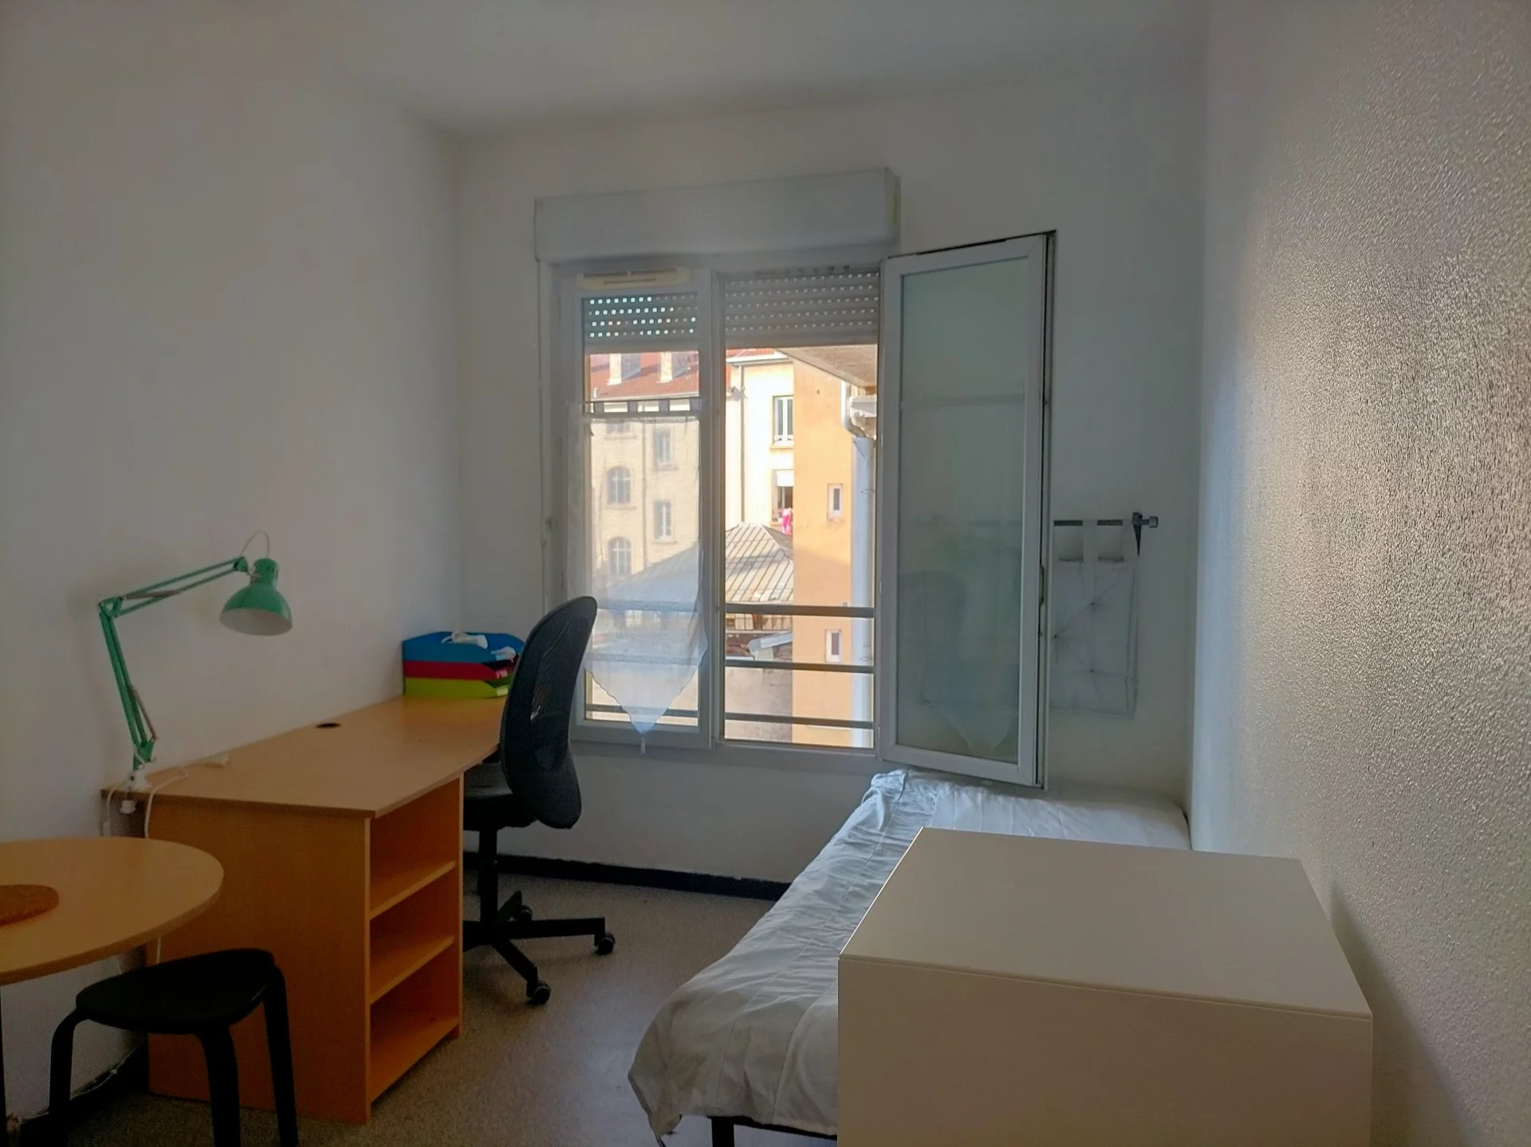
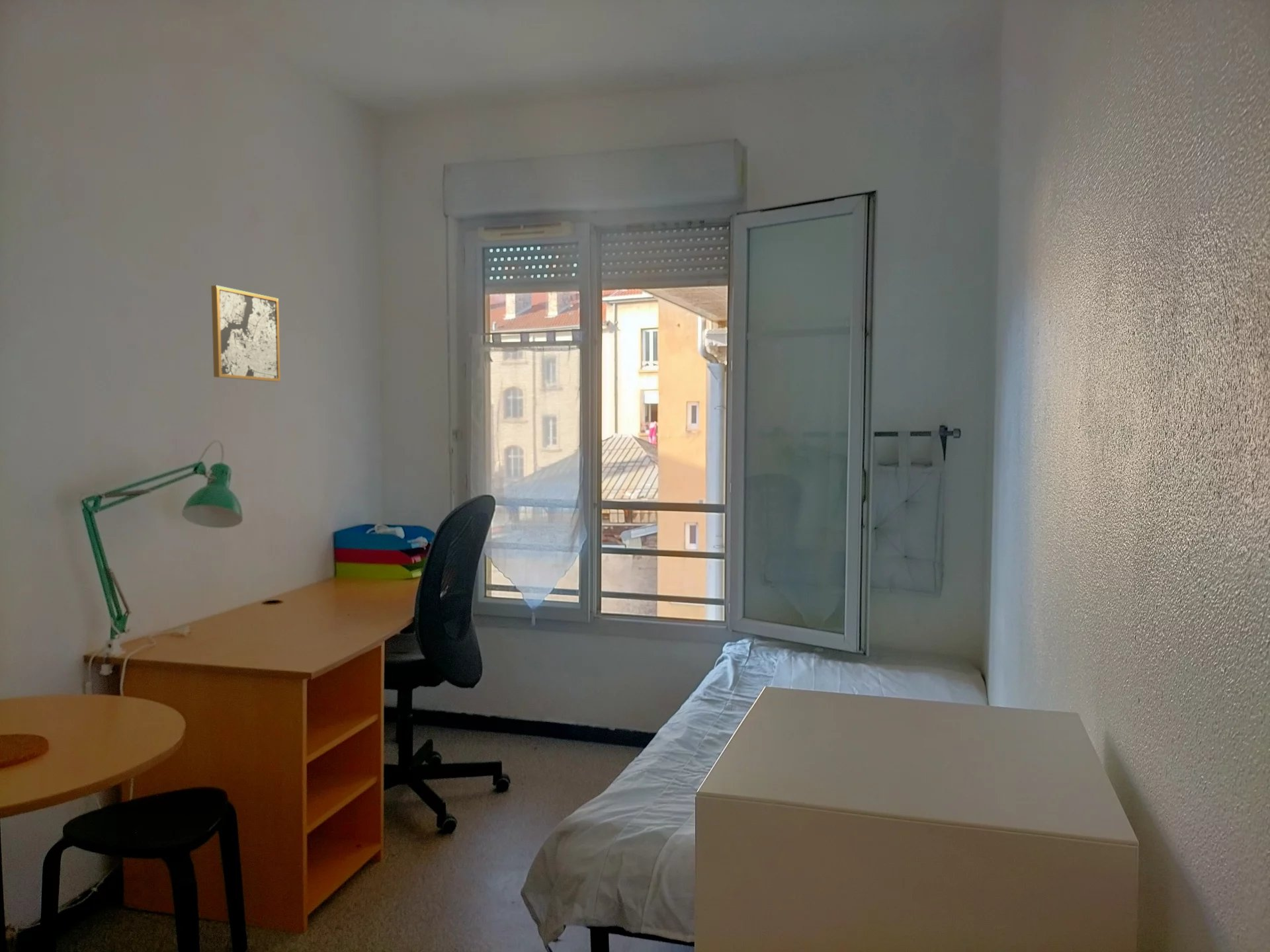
+ wall art [210,285,281,382]
